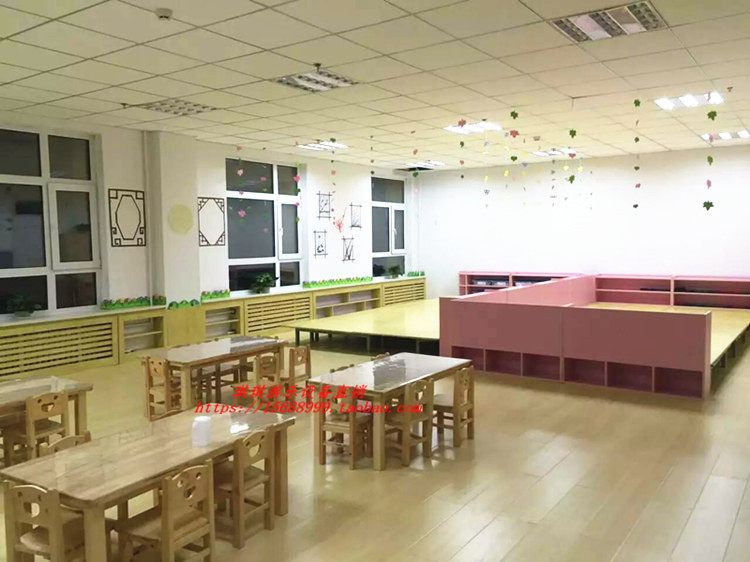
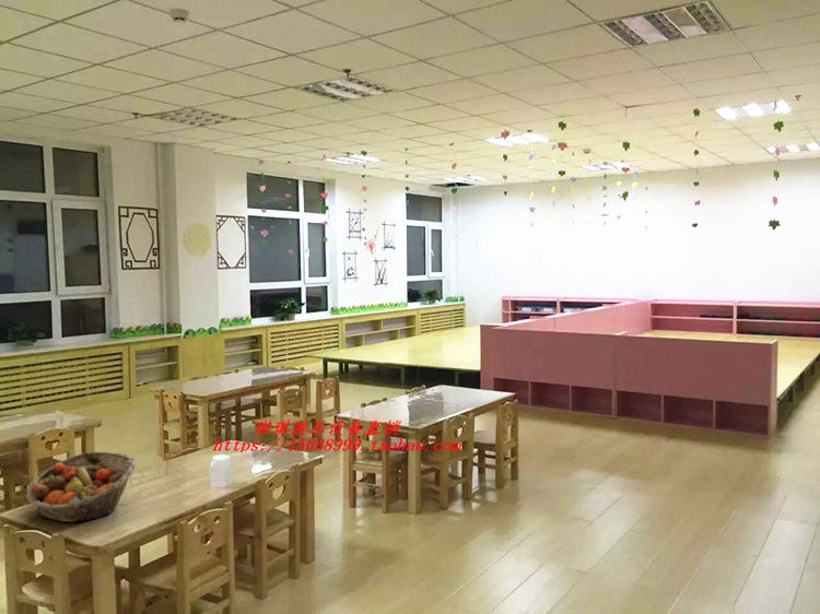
+ fruit basket [24,450,137,523]
